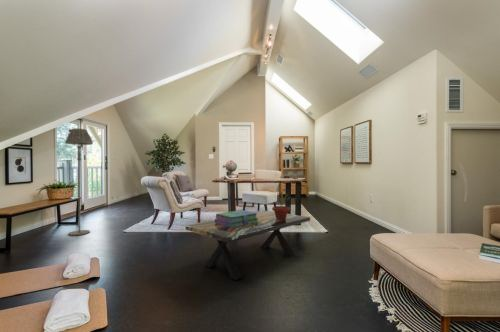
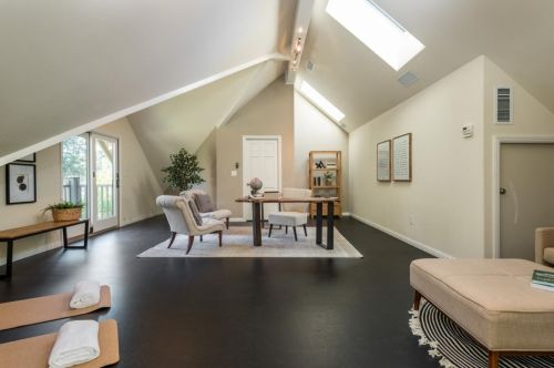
- stack of books [214,209,258,228]
- potted plant [271,191,291,220]
- coffee table [185,210,311,281]
- floor lamp [64,127,94,237]
